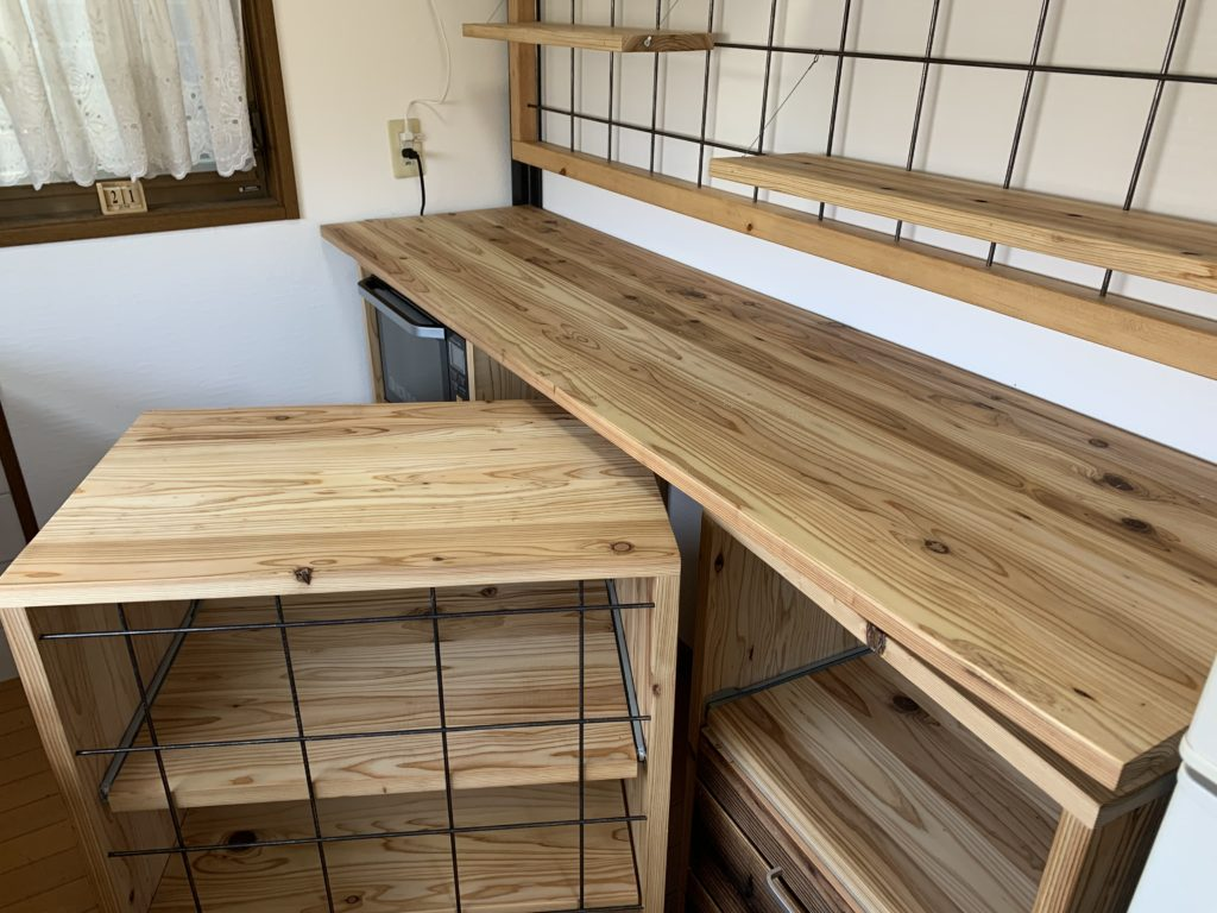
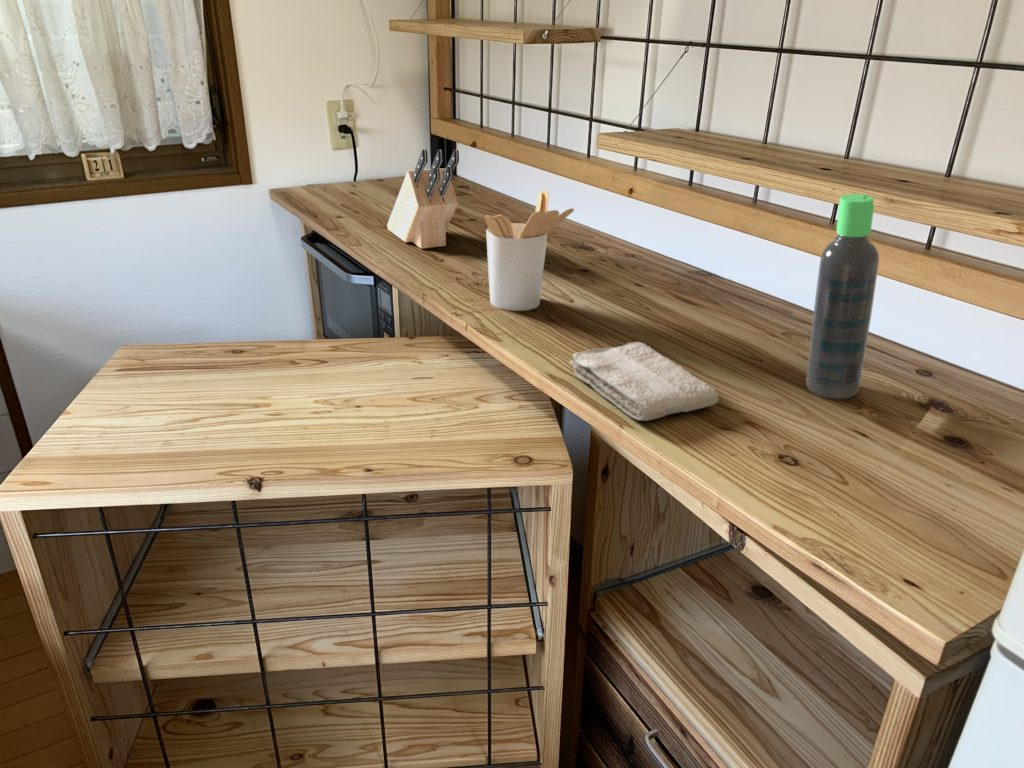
+ knife block [386,148,460,249]
+ washcloth [569,341,719,422]
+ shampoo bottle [805,193,880,401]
+ utensil holder [484,189,575,312]
